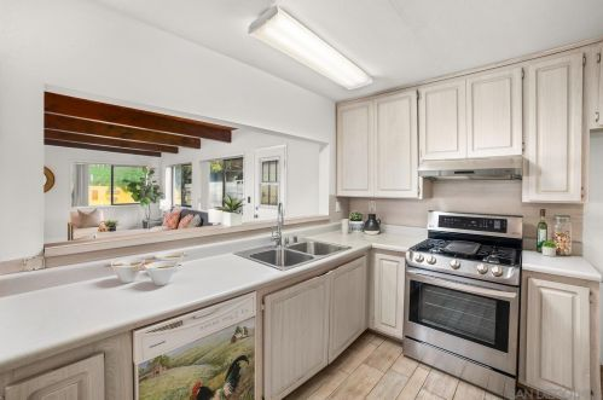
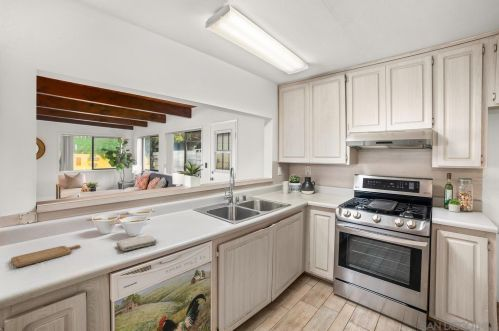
+ washcloth [115,234,158,252]
+ chopping board [10,244,81,268]
